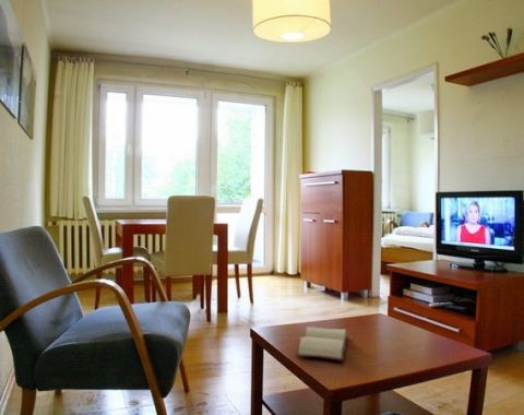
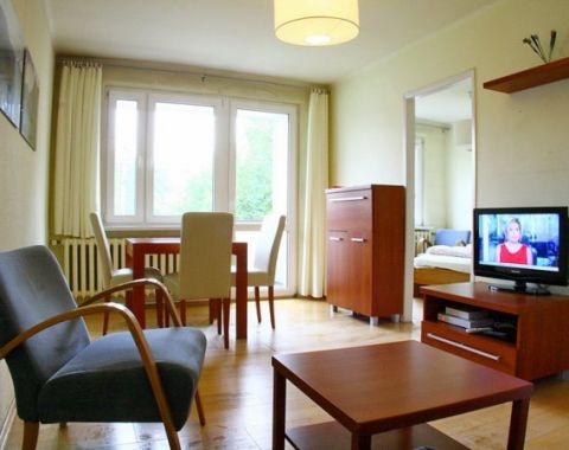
- hardback book [295,325,349,361]
